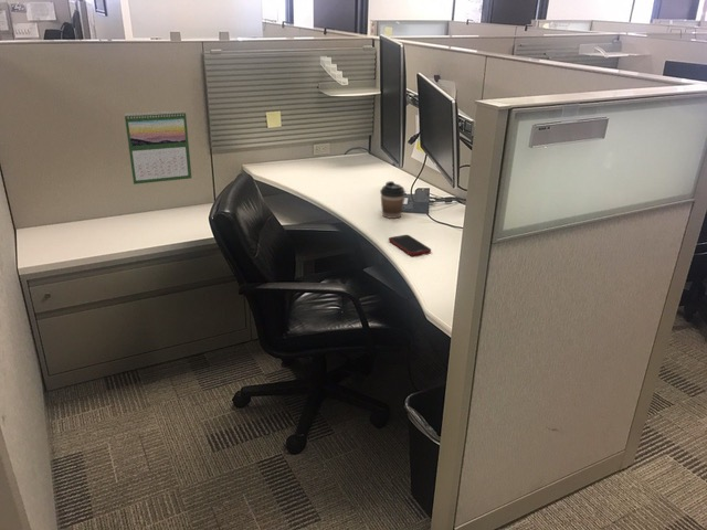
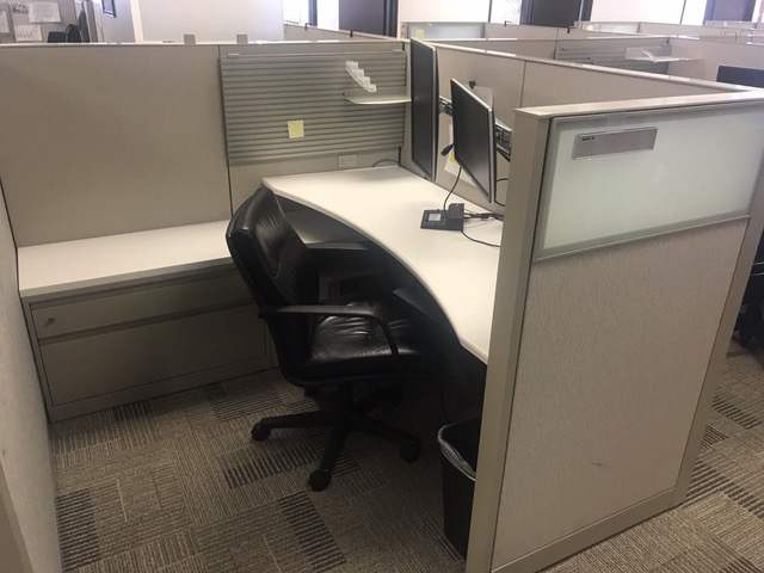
- coffee cup [379,180,407,220]
- cell phone [388,234,432,256]
- calendar [124,110,192,186]
